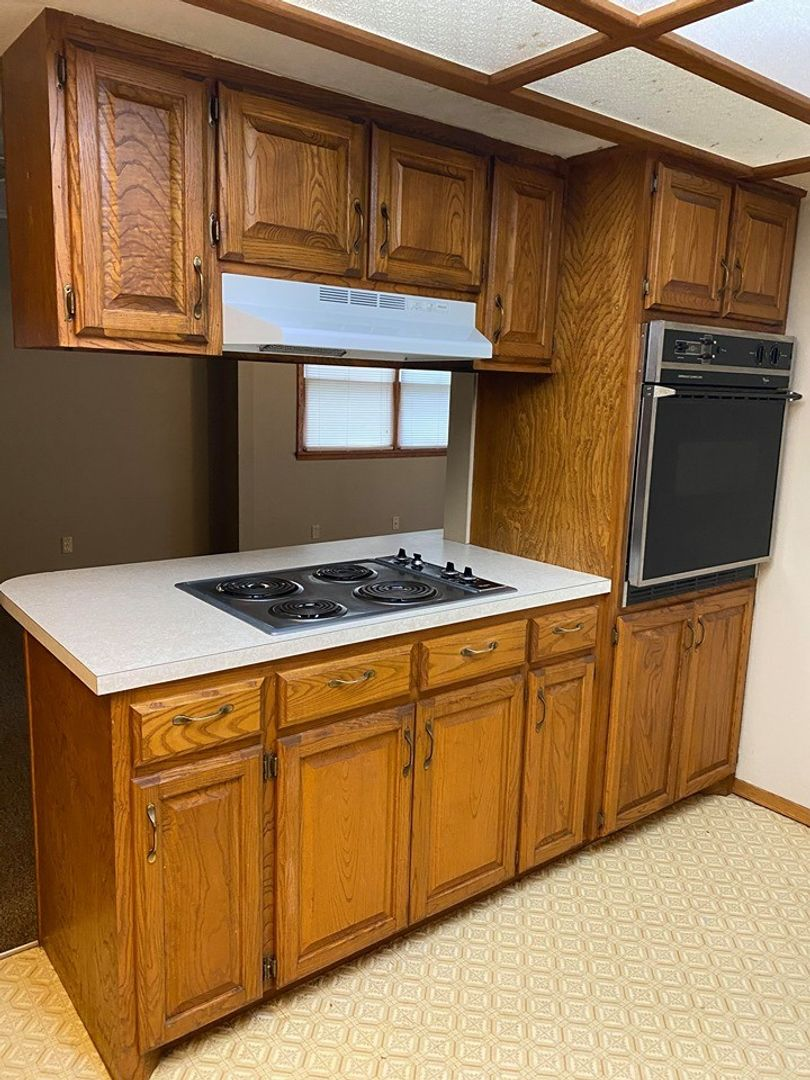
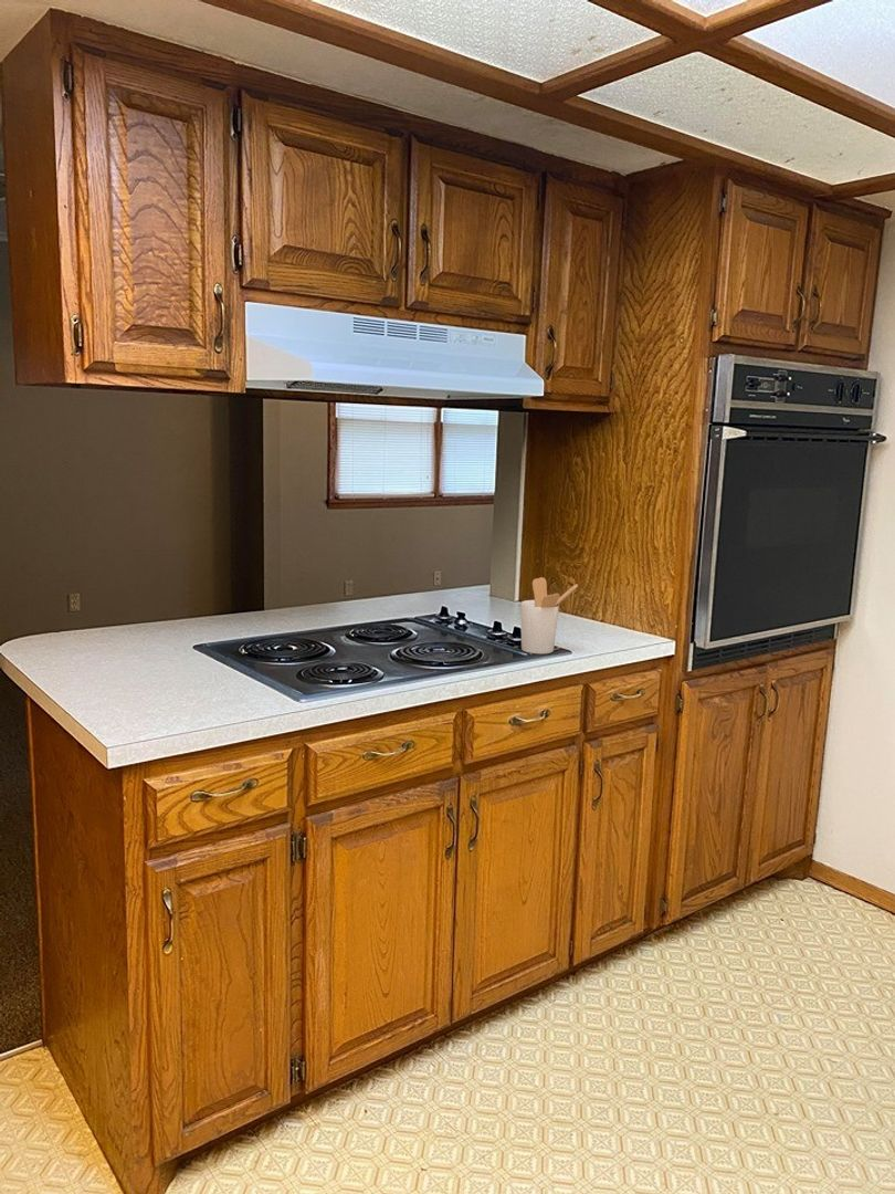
+ utensil holder [520,576,579,654]
